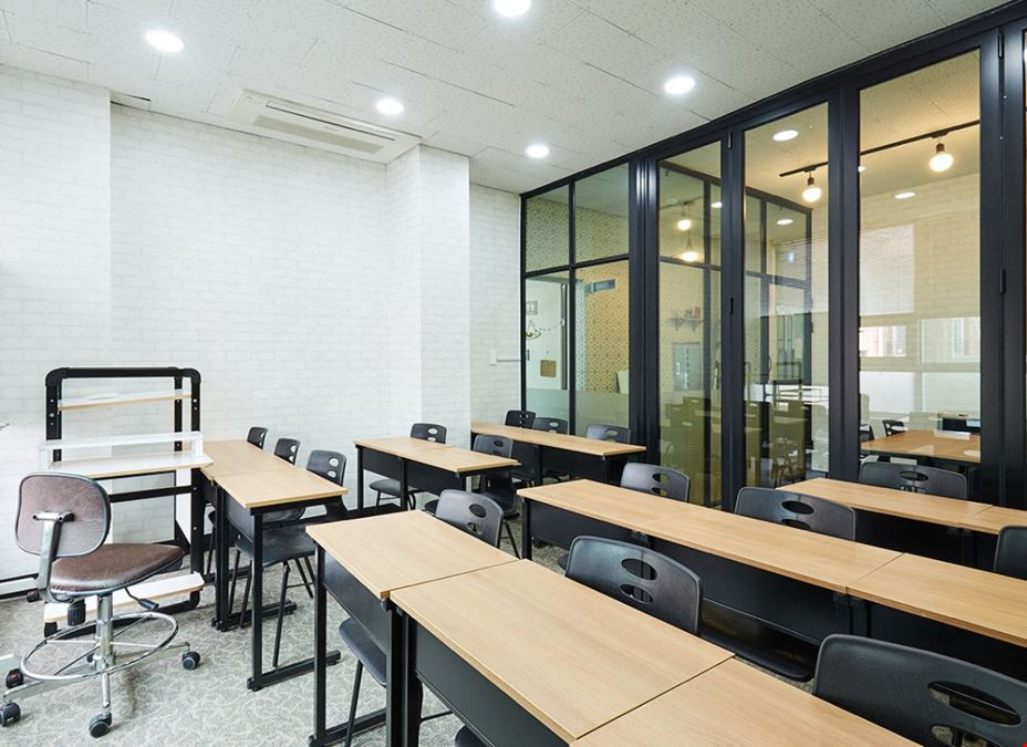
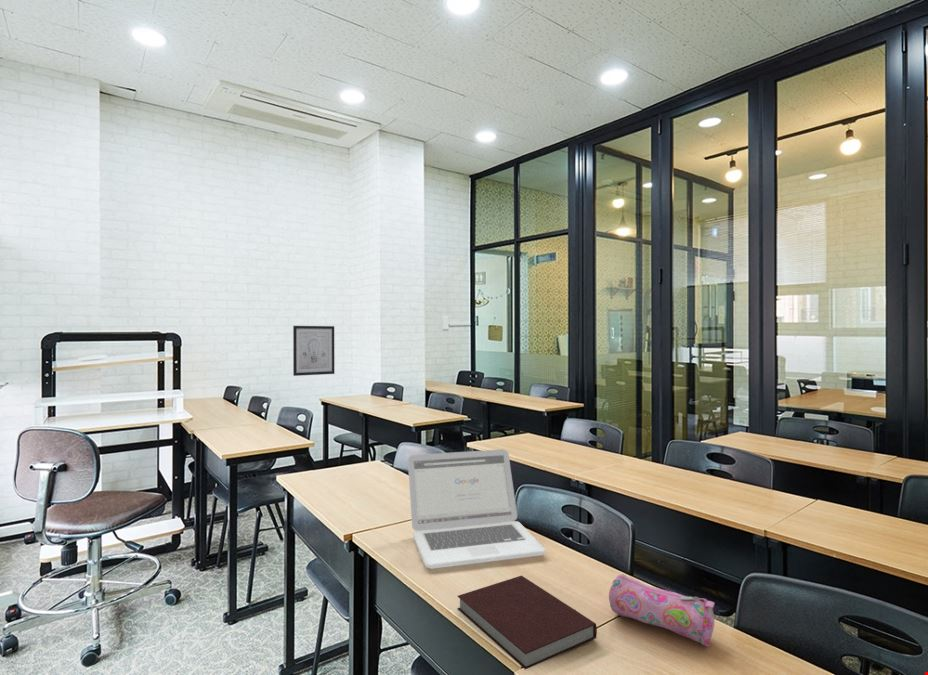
+ laptop [407,448,547,569]
+ pencil case [608,573,721,648]
+ notebook [456,575,598,670]
+ wall art [292,325,335,377]
